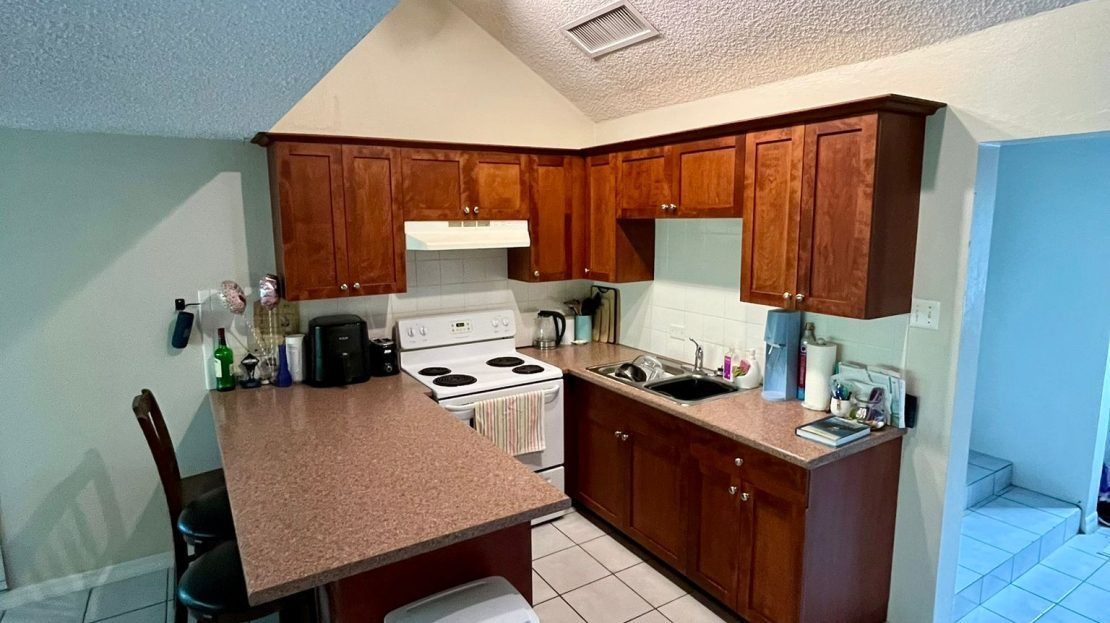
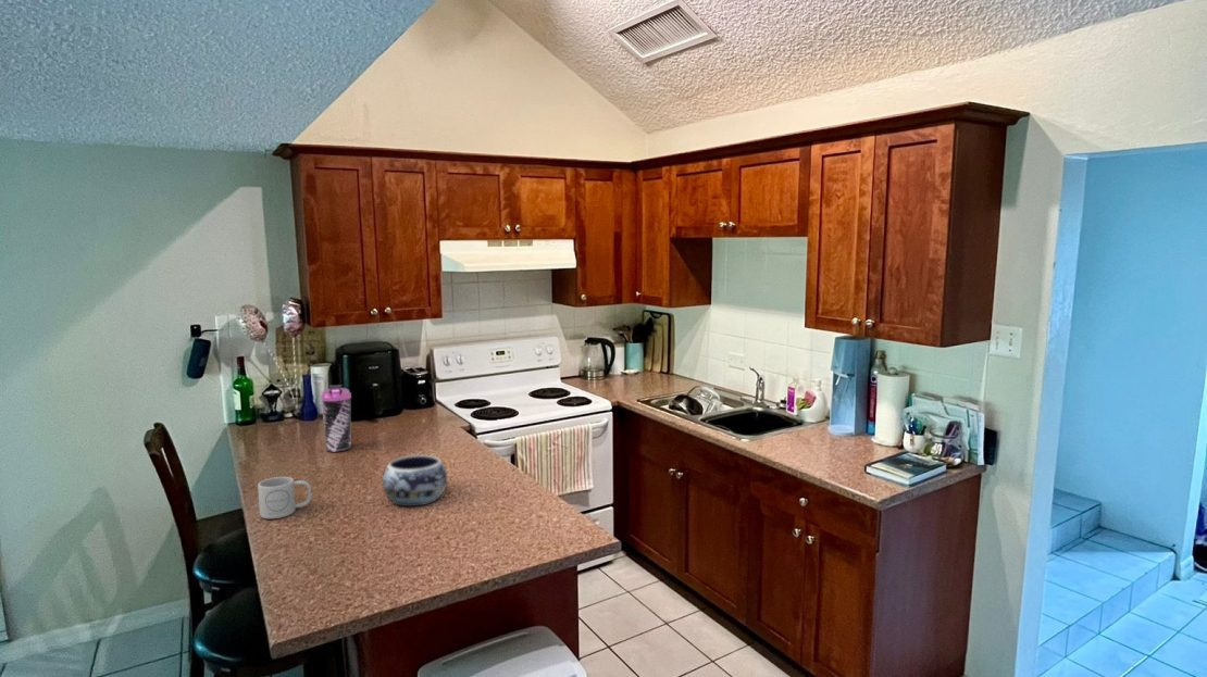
+ mug [257,476,312,519]
+ water bottle [320,384,352,453]
+ decorative bowl [382,454,448,507]
